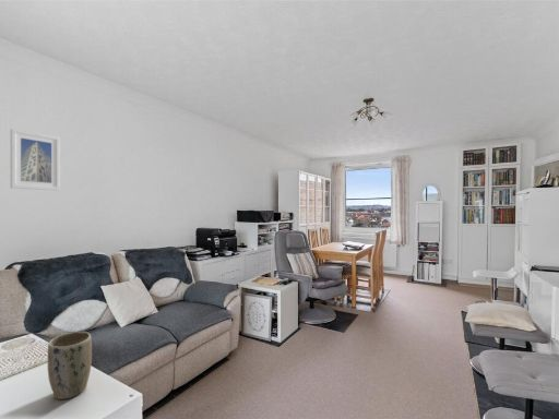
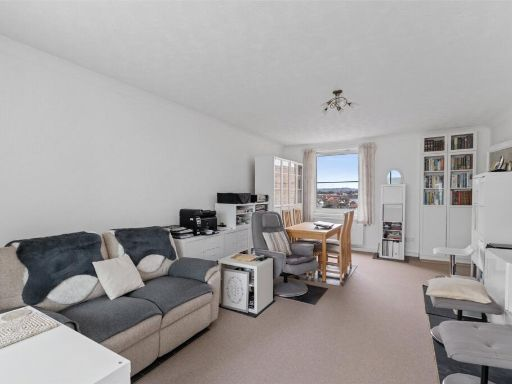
- plant pot [47,331,93,400]
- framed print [10,128,61,191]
